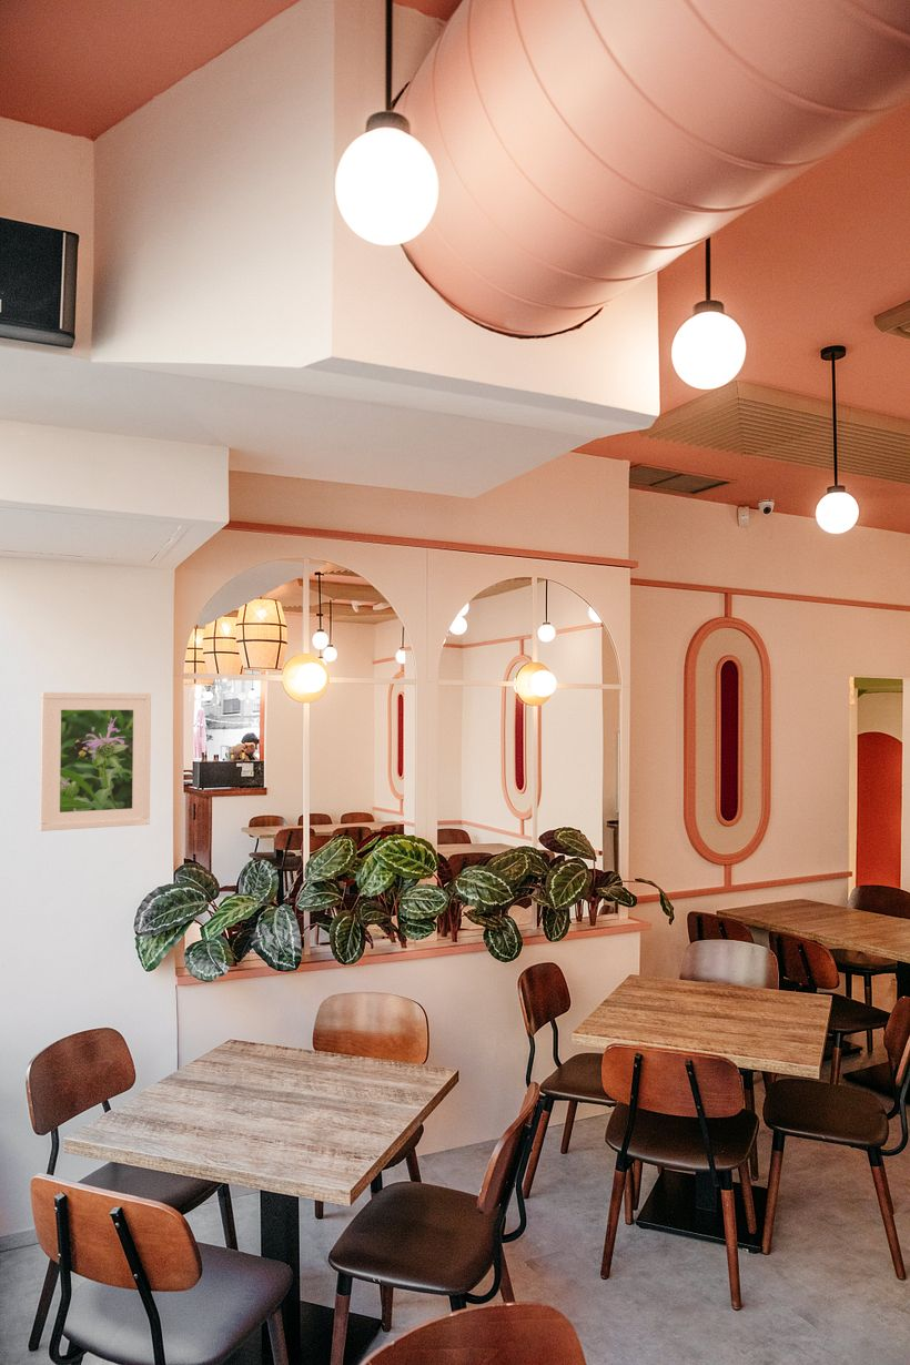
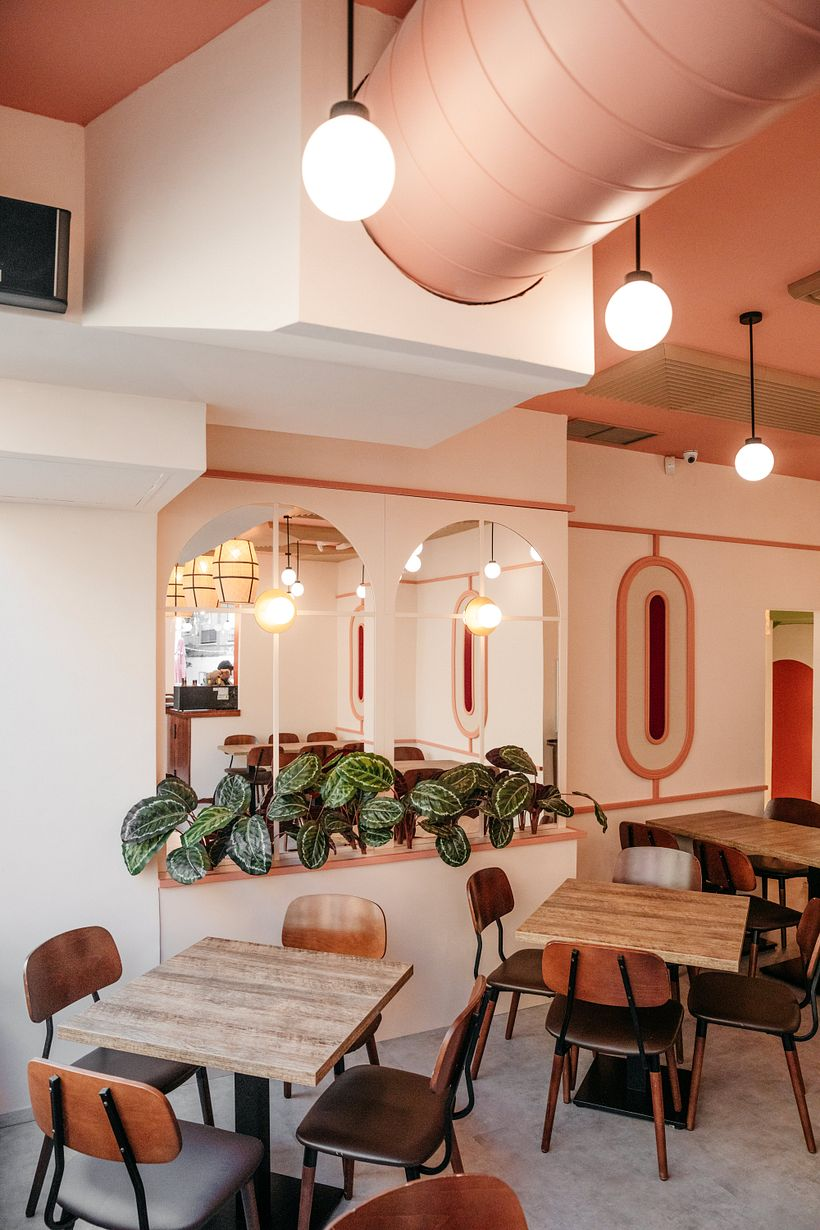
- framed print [39,691,152,832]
